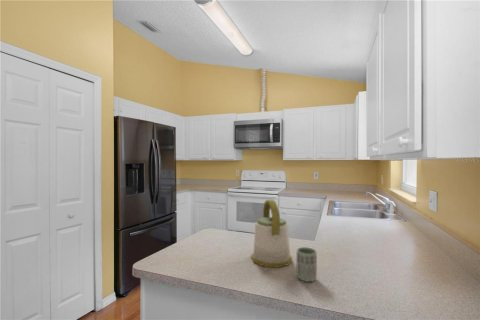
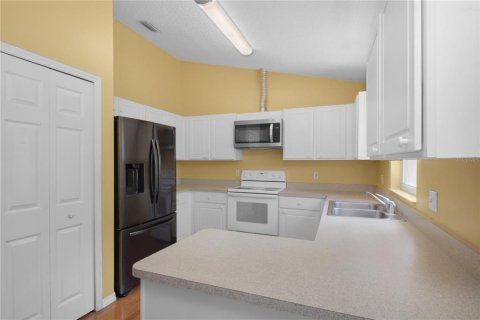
- kettle [251,199,293,269]
- cup [296,246,318,283]
